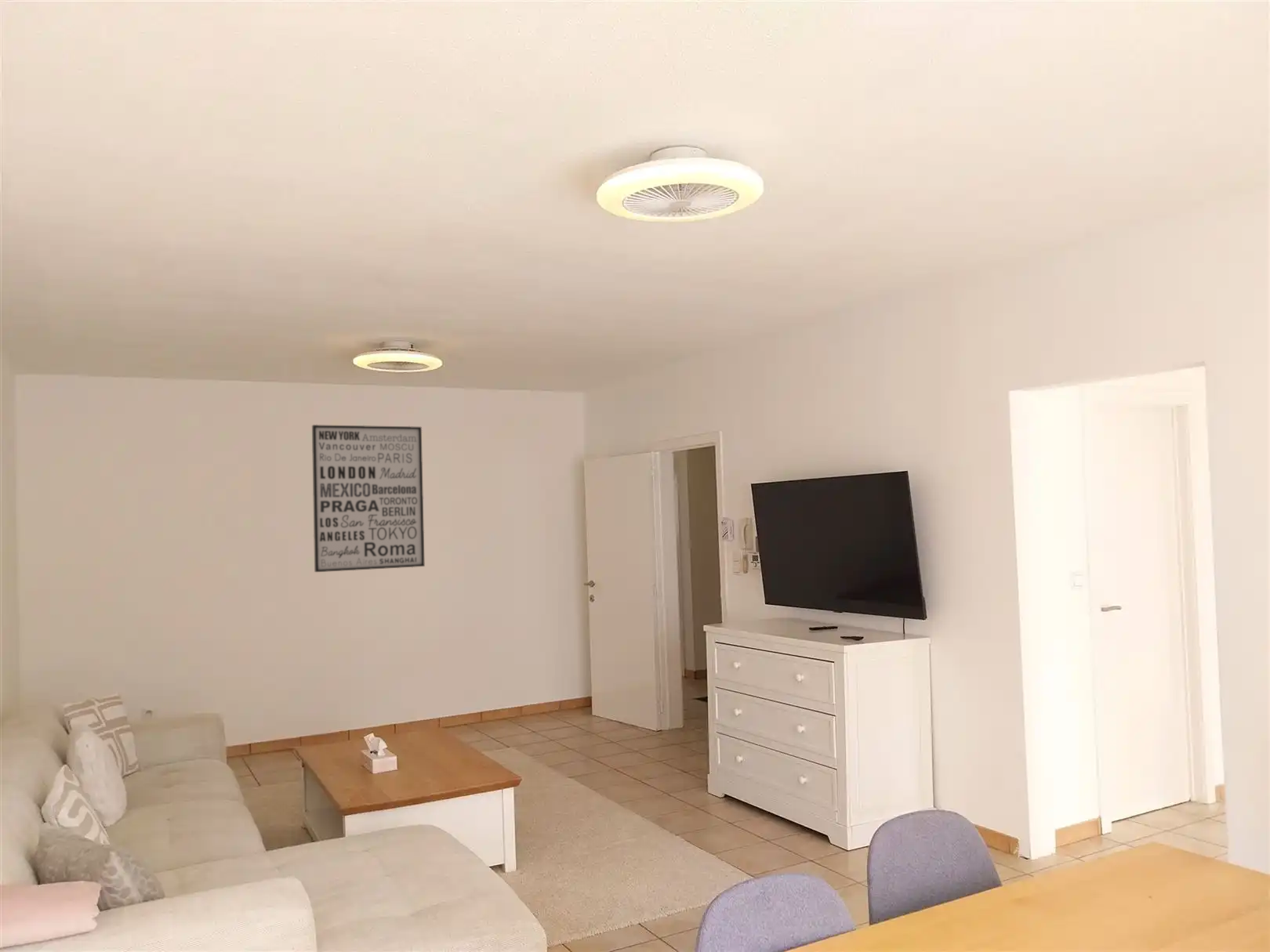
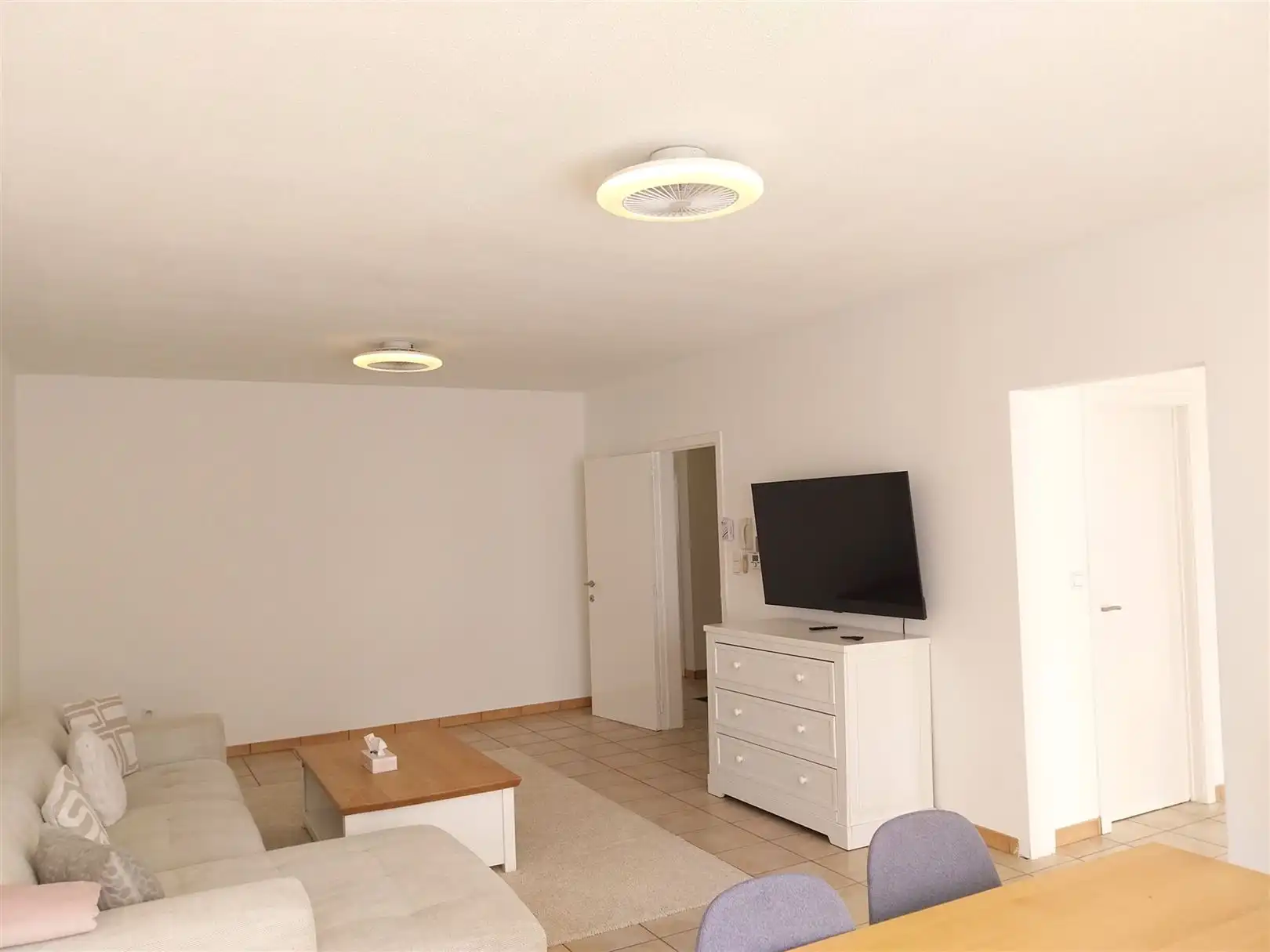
- wall art [311,424,426,573]
